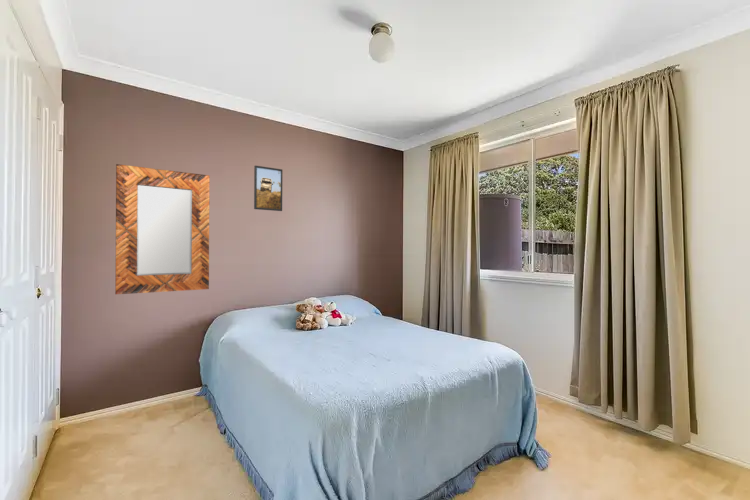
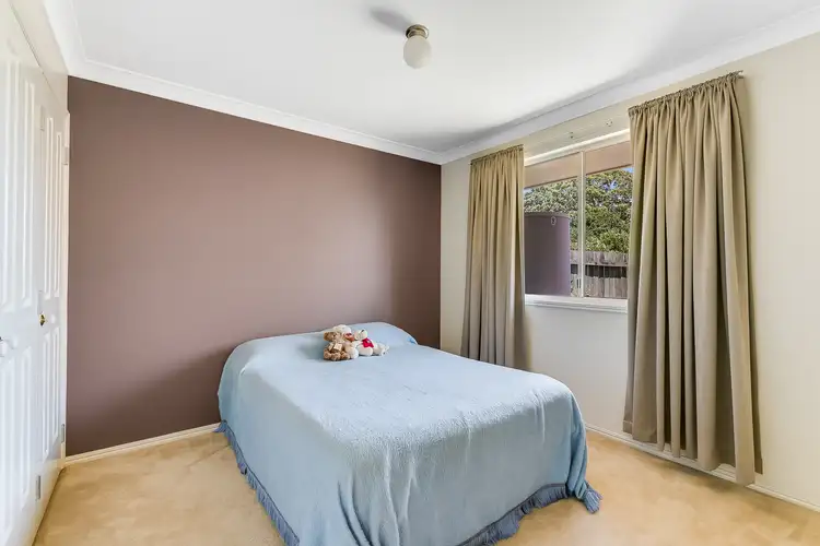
- home mirror [114,163,211,295]
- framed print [253,164,283,212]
